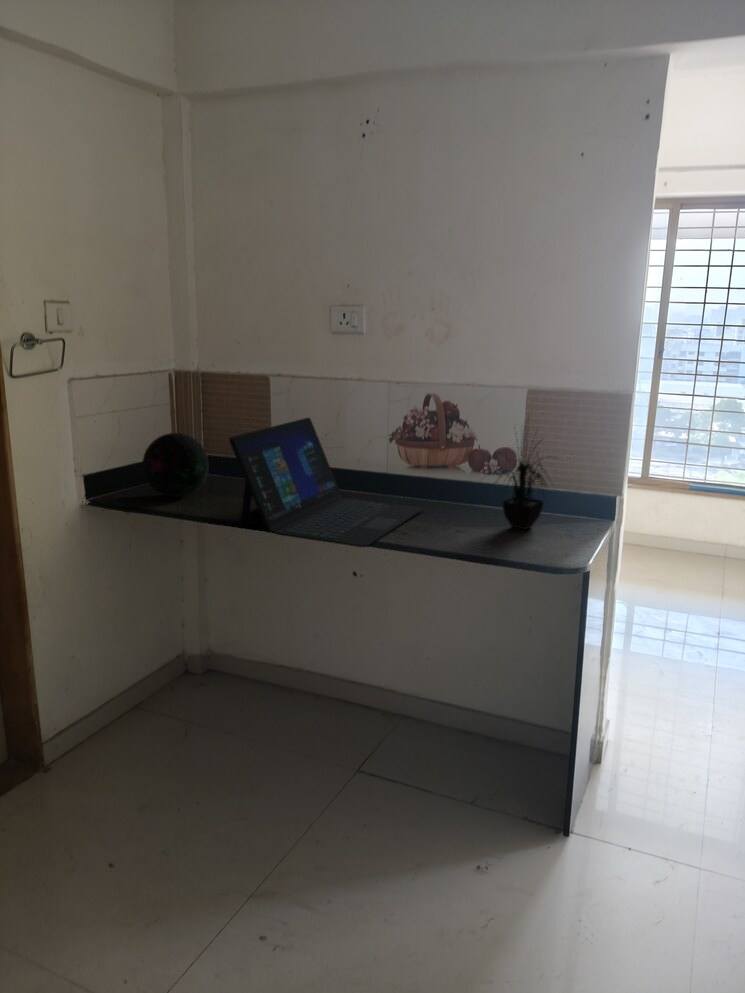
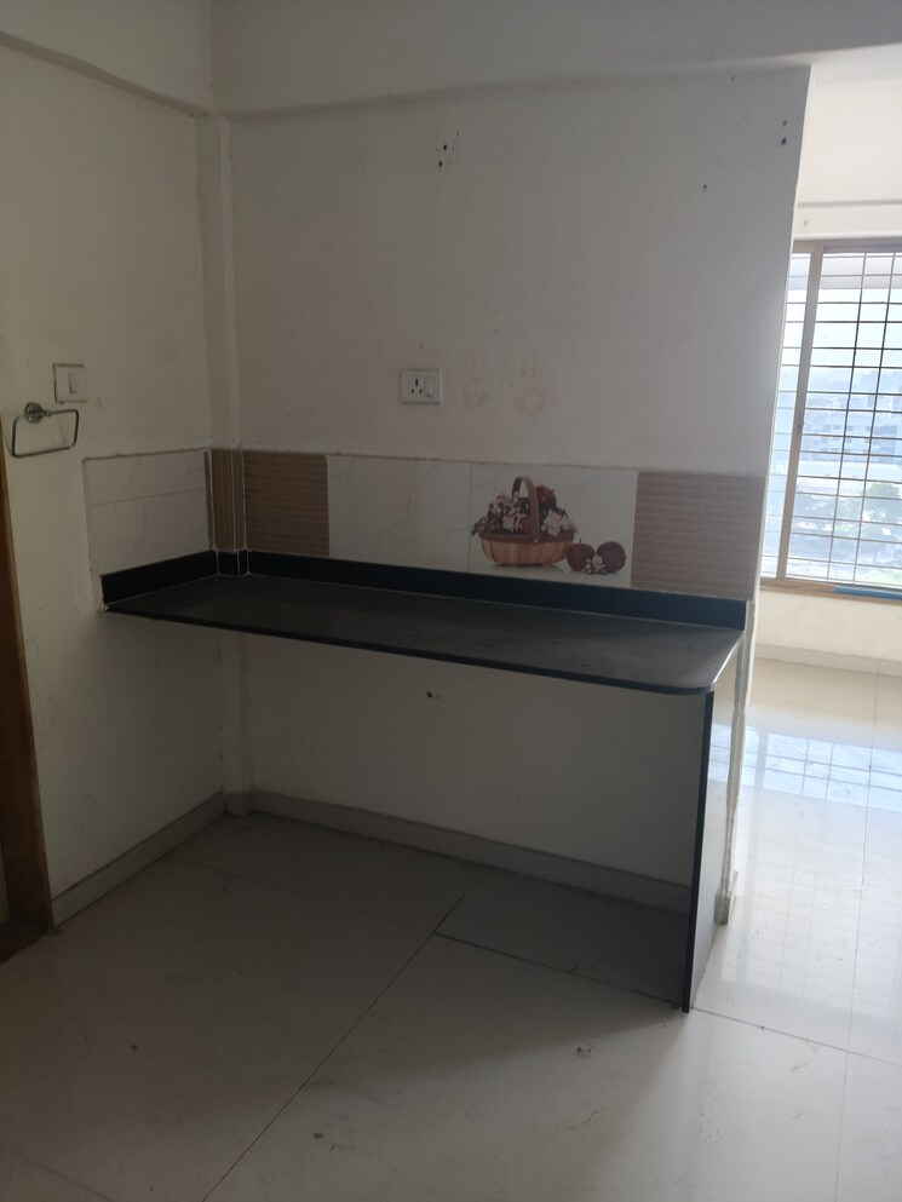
- laptop [228,416,425,548]
- decorative orb [141,432,210,498]
- potted plant [494,413,561,531]
